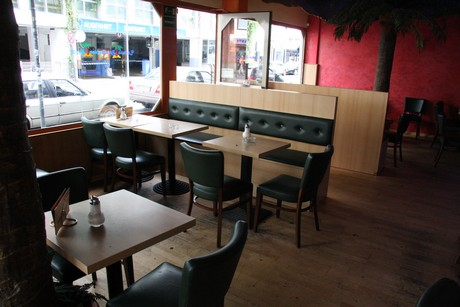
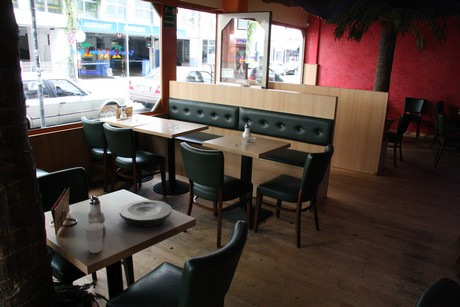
+ plate [119,199,173,228]
+ cup [83,222,105,254]
